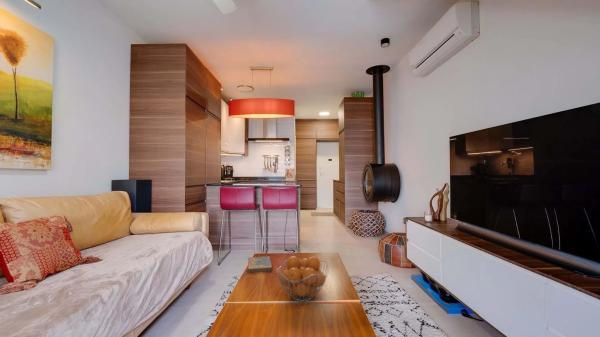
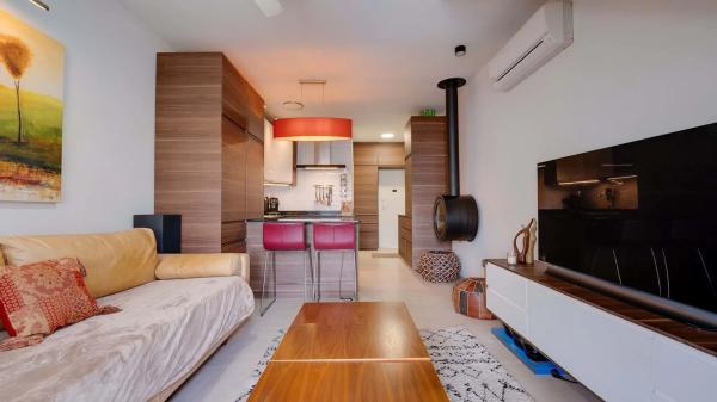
- hardcover book [247,255,273,274]
- fruit basket [275,255,329,303]
